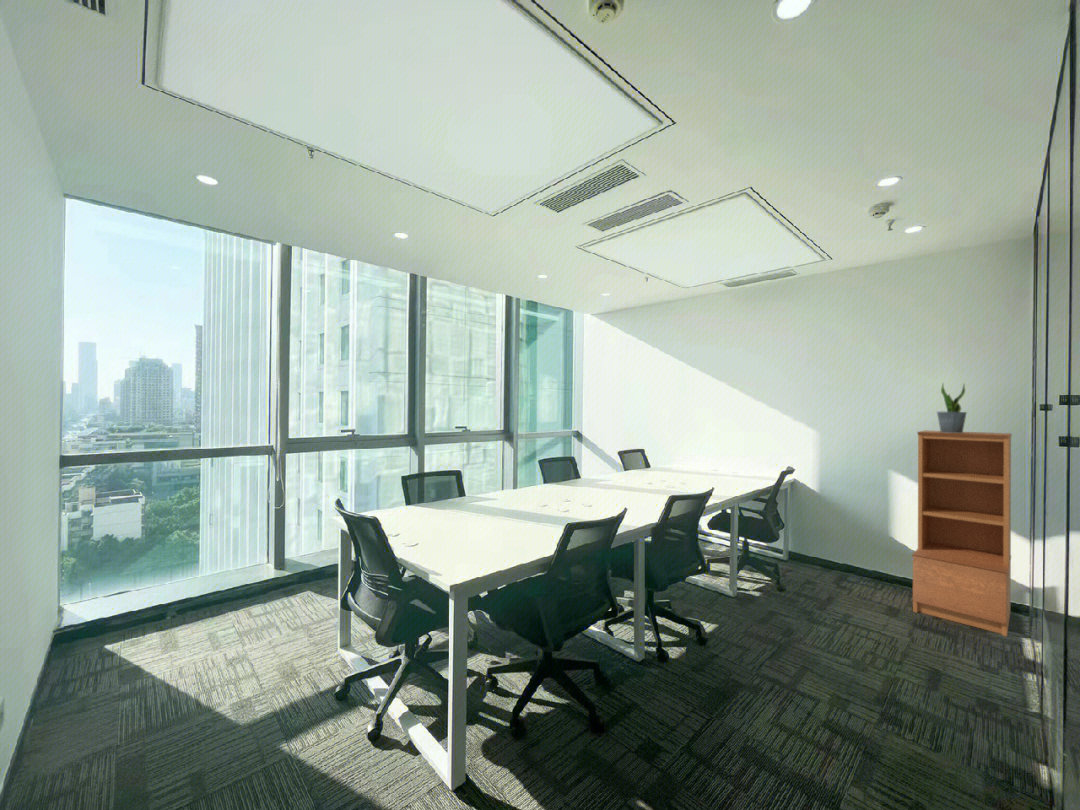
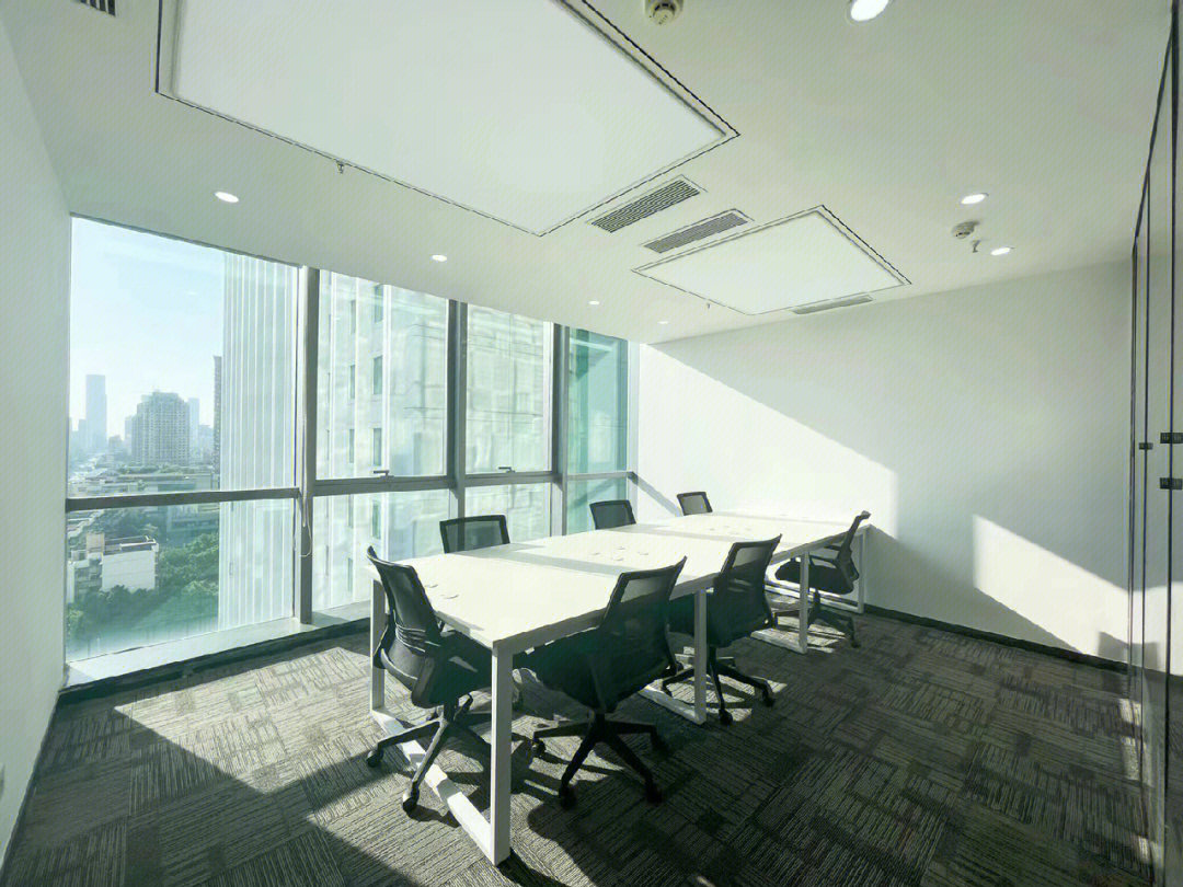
- bookshelf [911,430,1013,637]
- potted plant [936,381,968,433]
